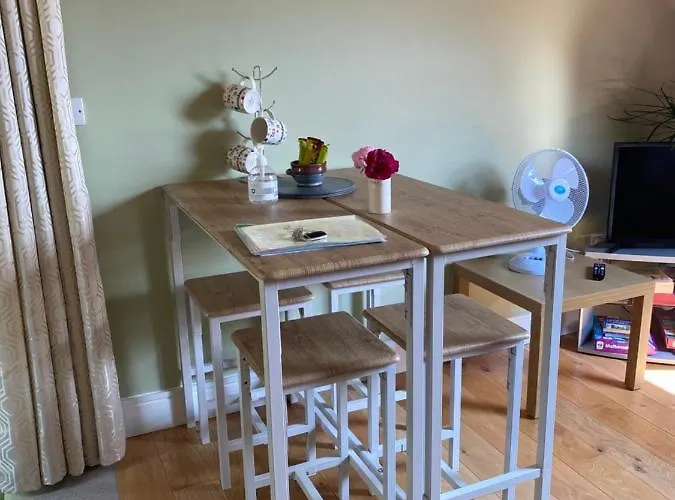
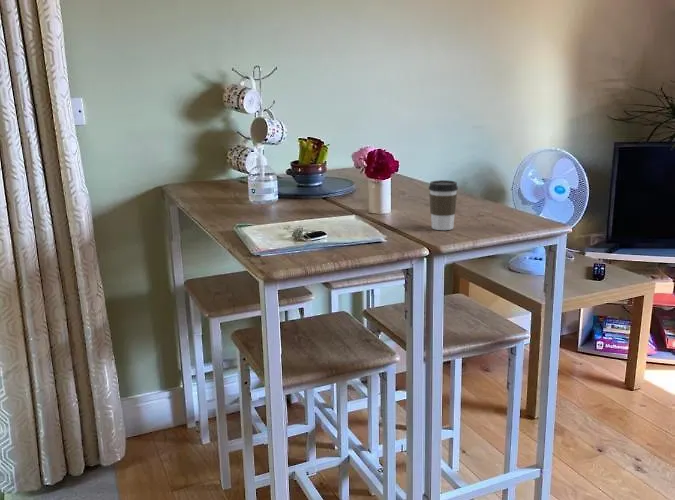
+ coffee cup [428,179,459,231]
